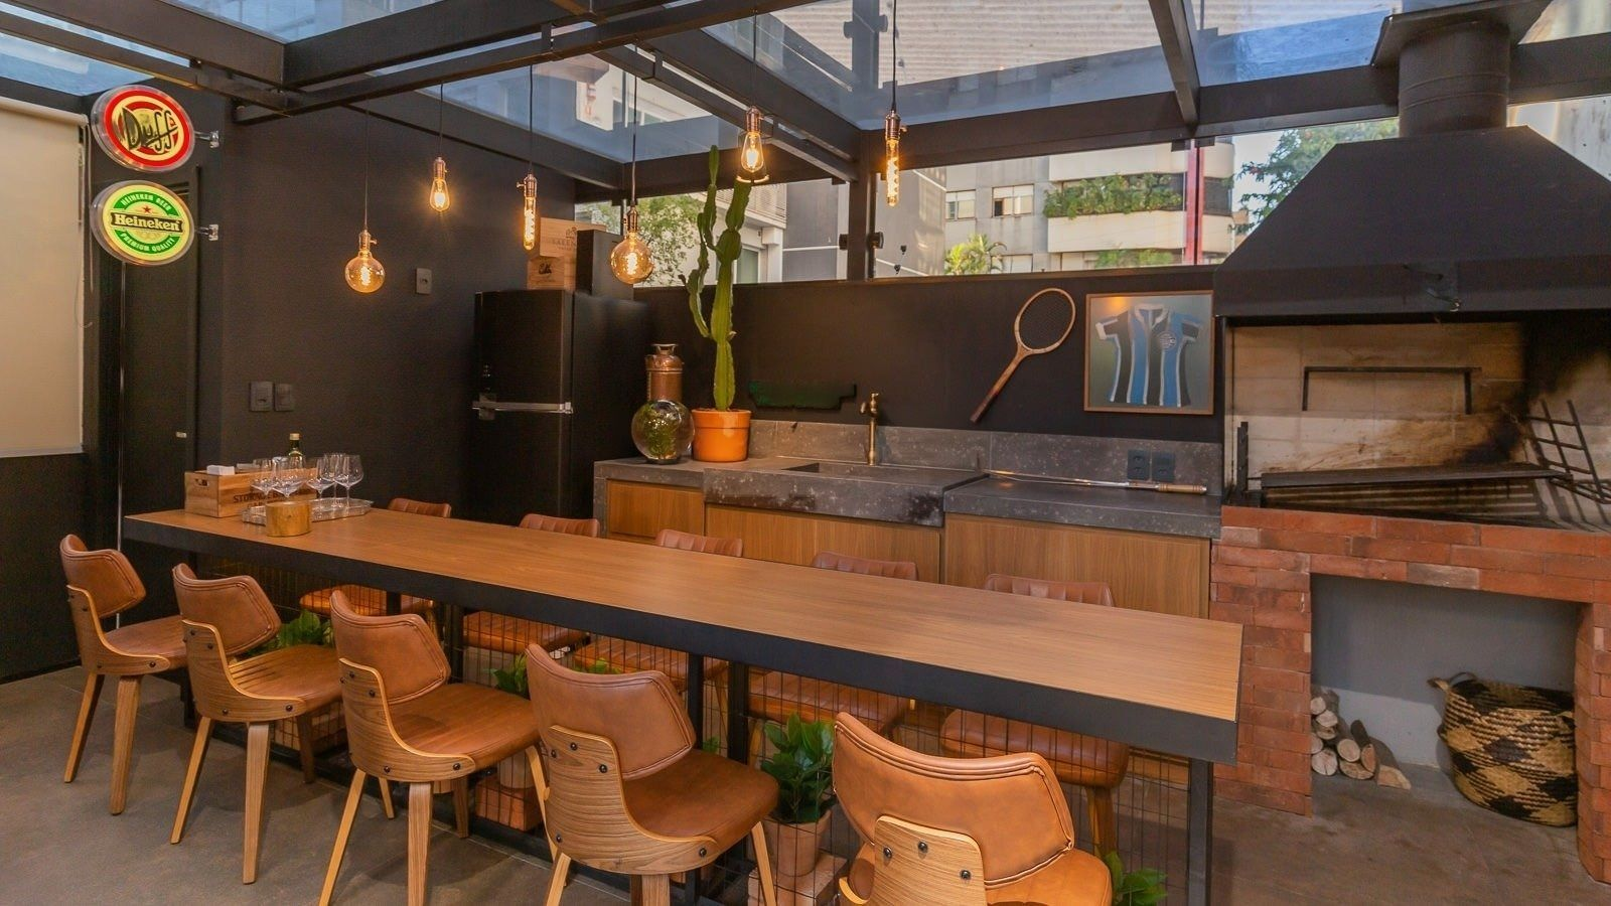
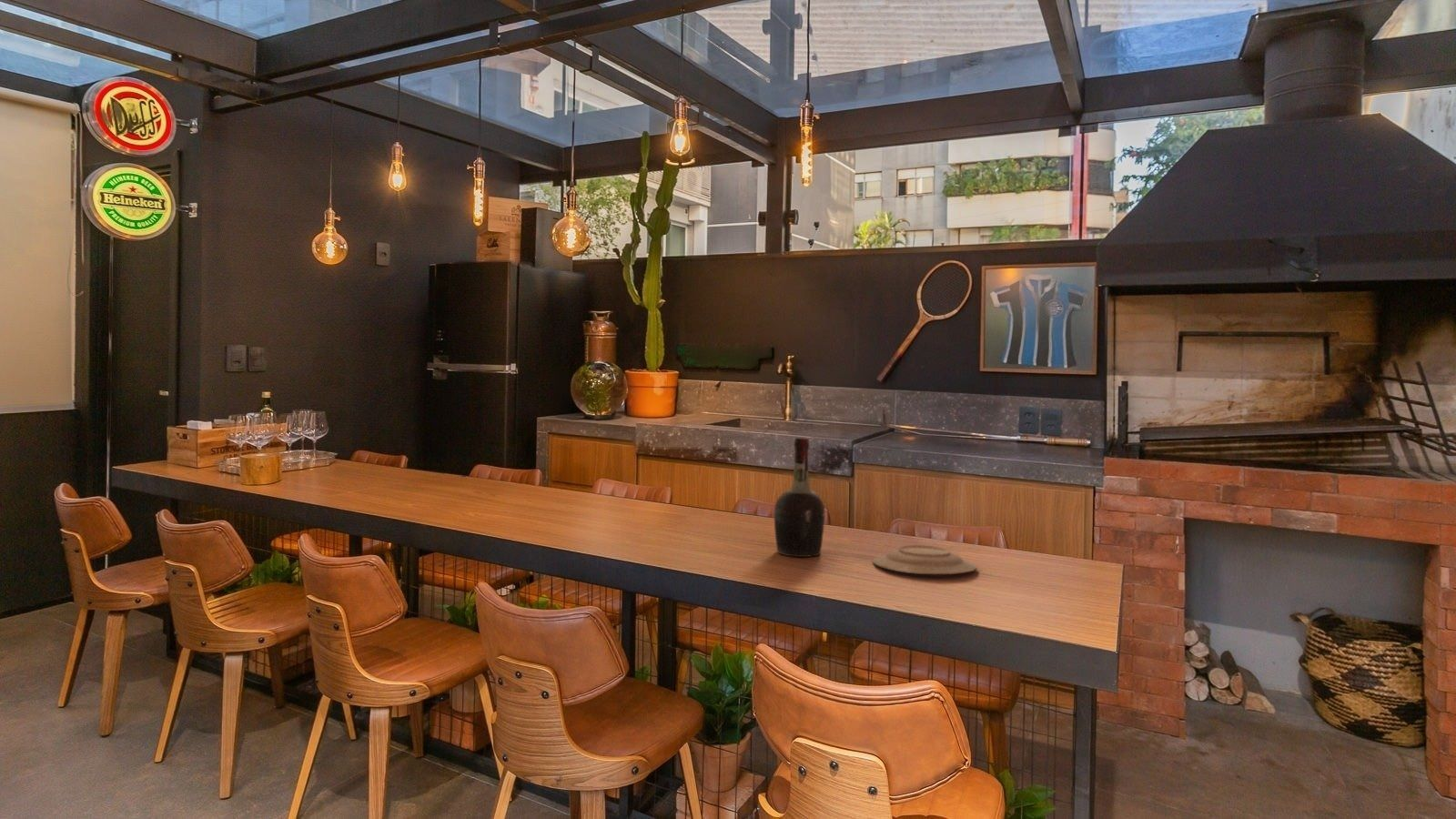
+ cognac bottle [773,437,826,558]
+ plate [873,544,978,575]
